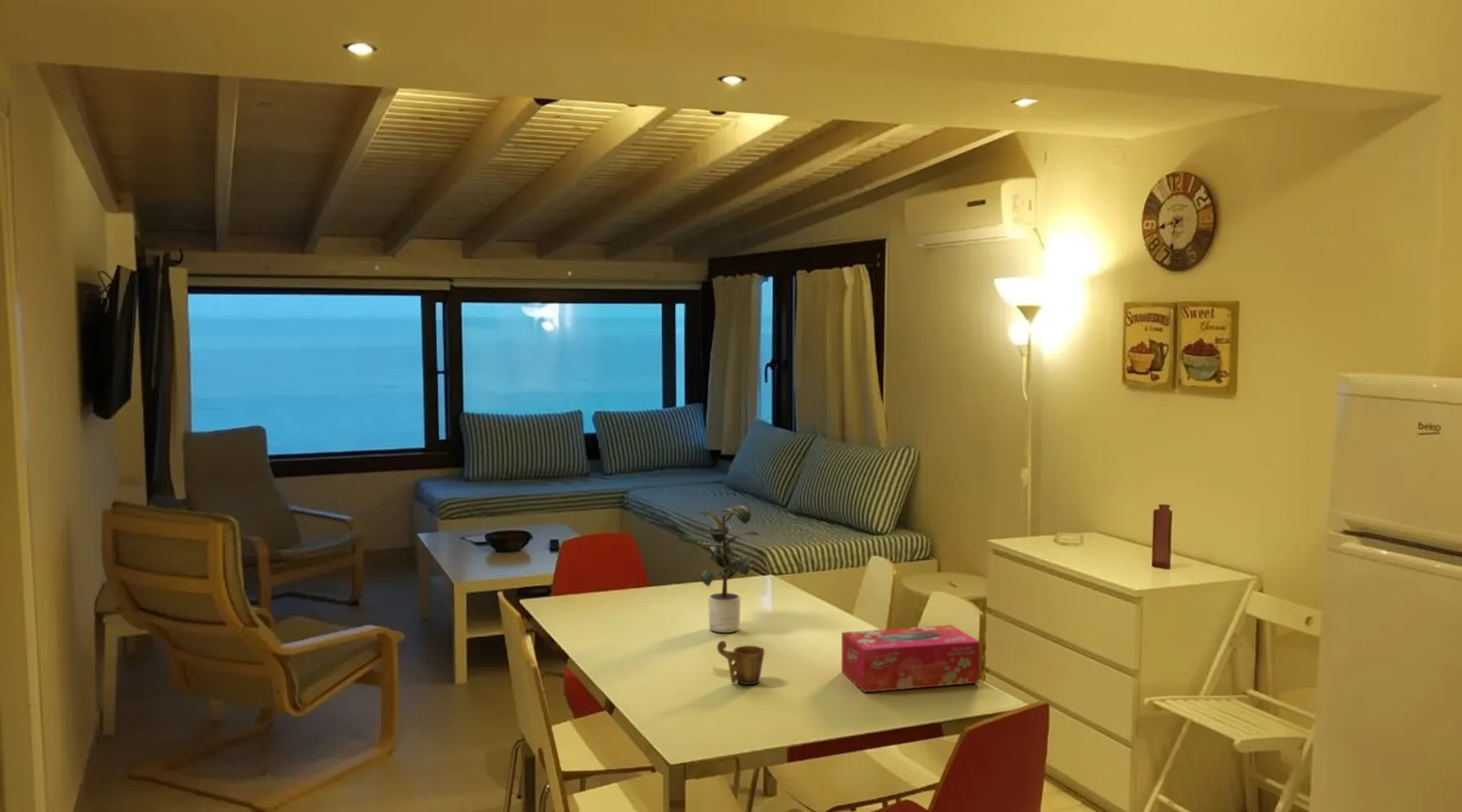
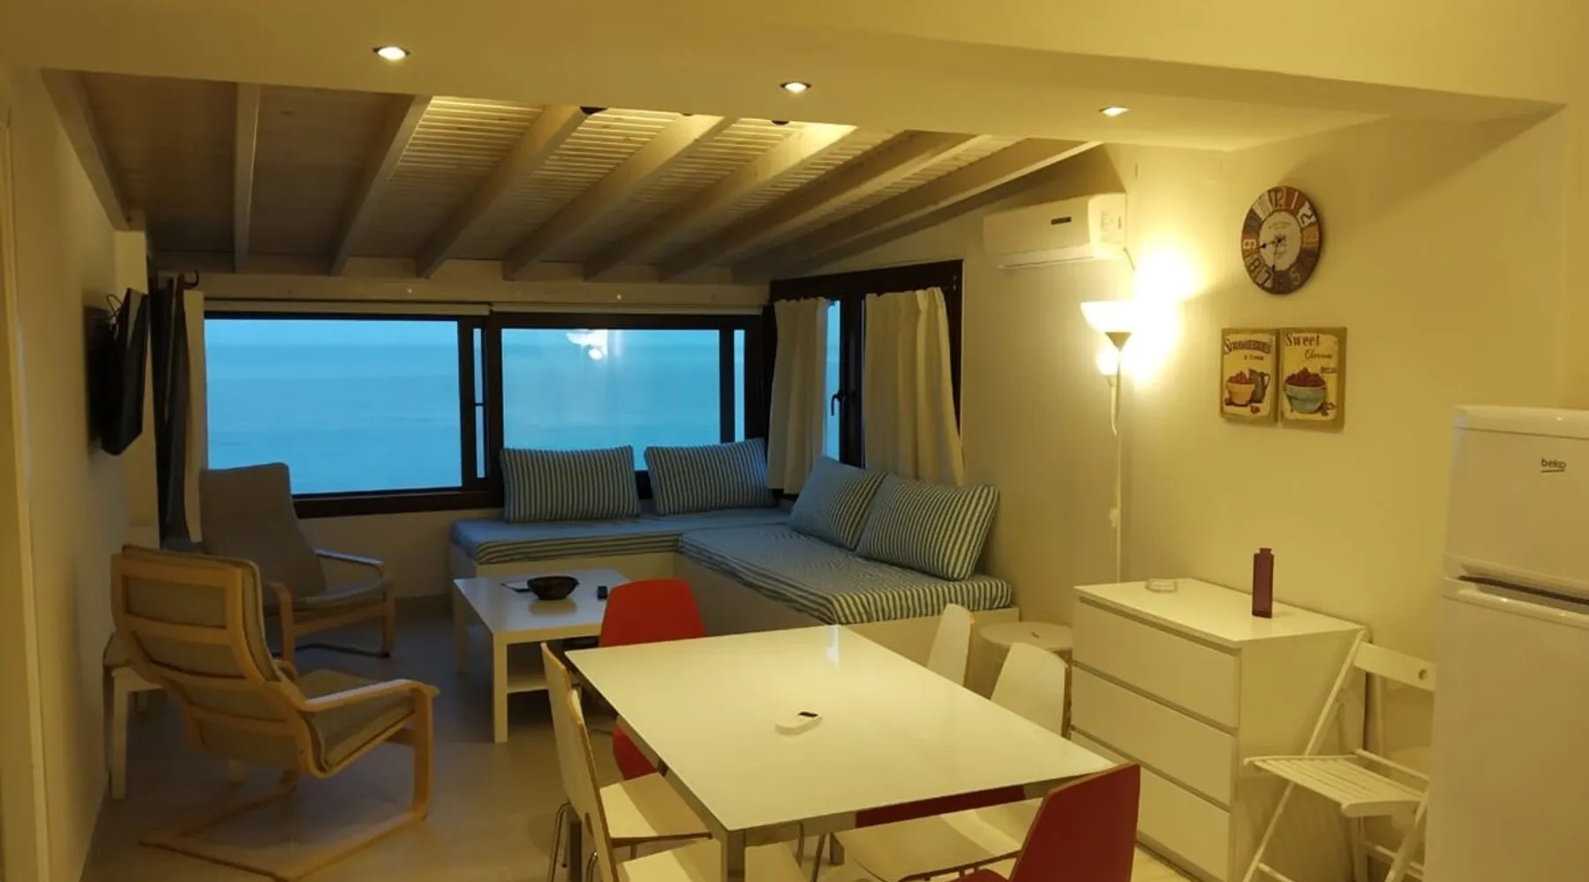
- potted plant [676,505,765,633]
- mug [716,640,765,685]
- tissue box [841,624,980,693]
